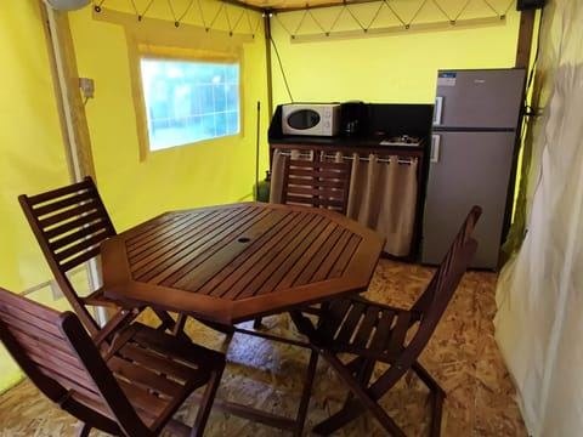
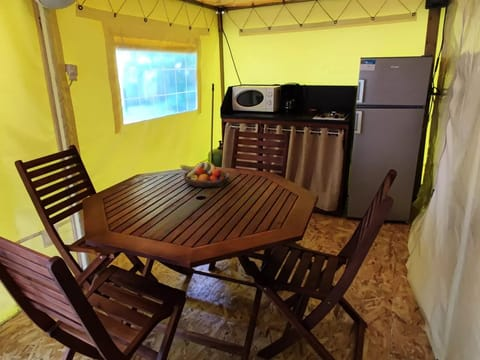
+ fruit bowl [179,161,231,188]
